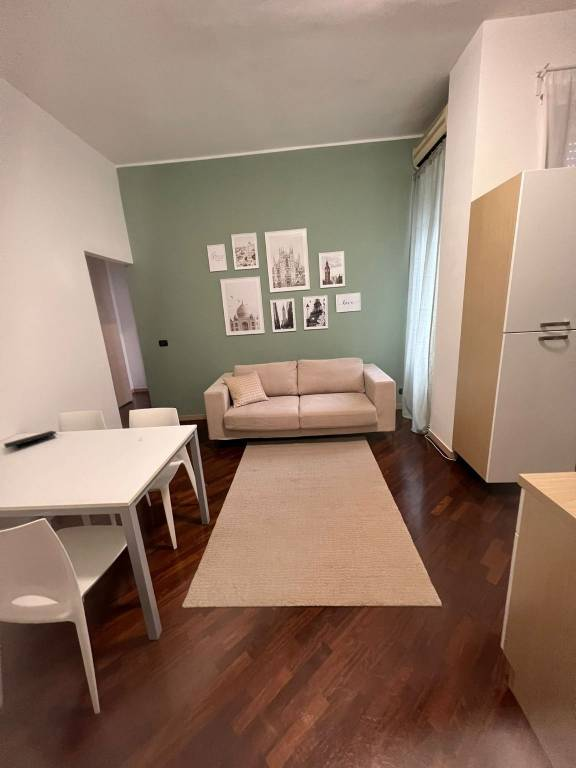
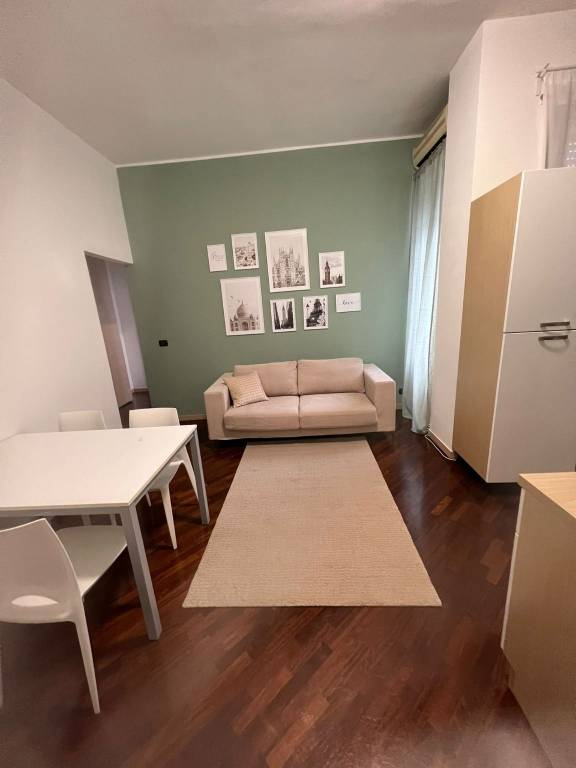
- notepad [3,430,57,449]
